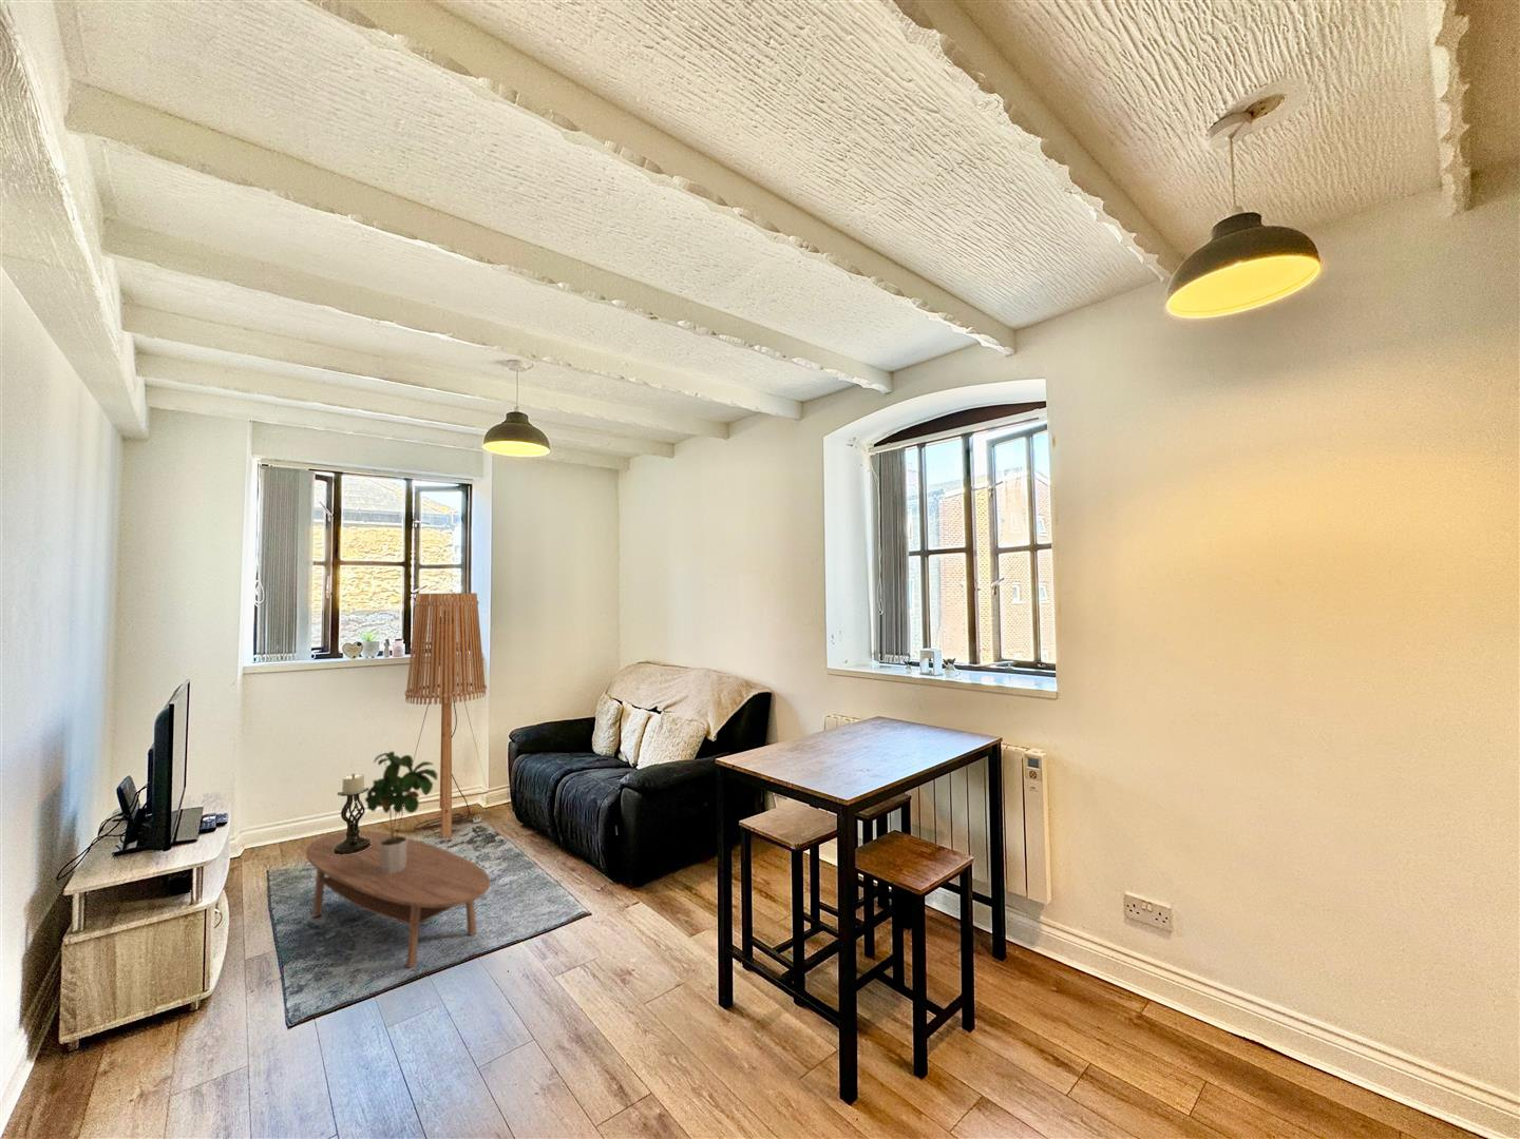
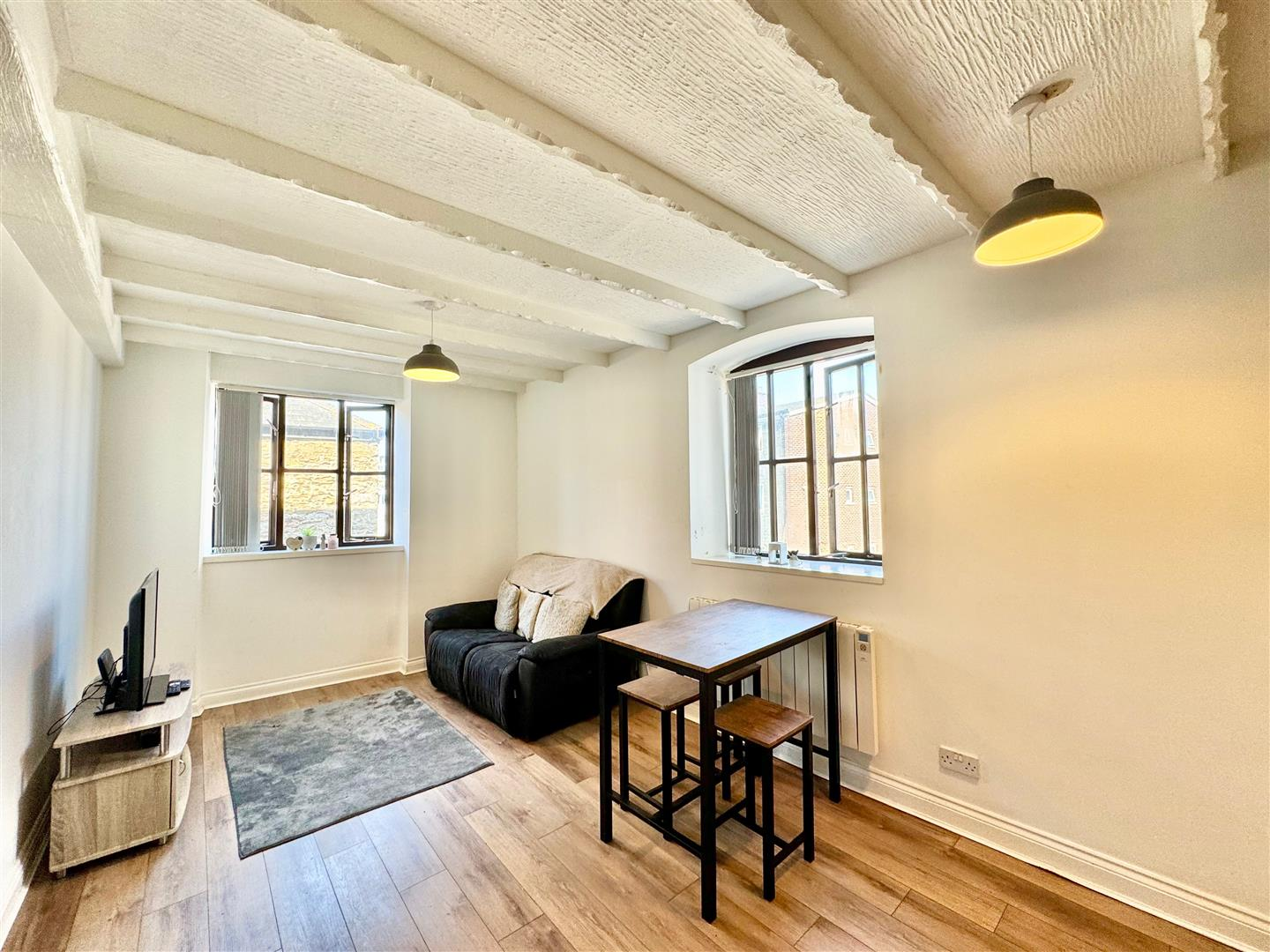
- coffee table [305,830,491,969]
- potted plant [364,750,438,873]
- candle holder [334,773,371,855]
- floor lamp [395,592,488,840]
